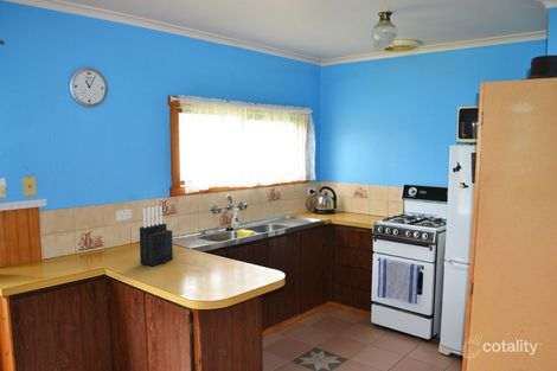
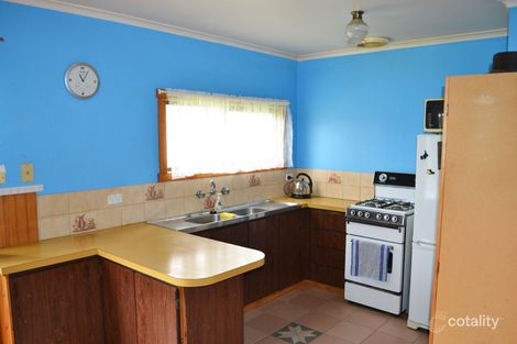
- knife block [139,205,174,268]
